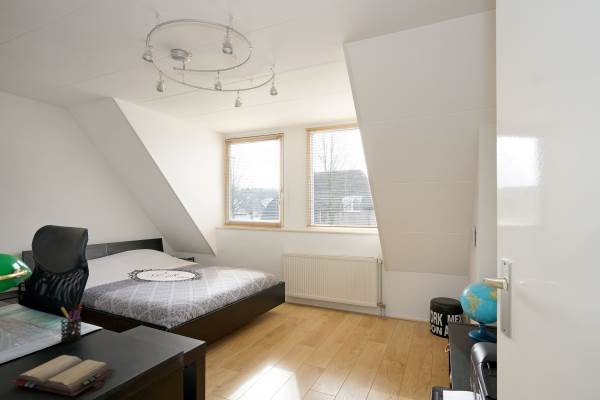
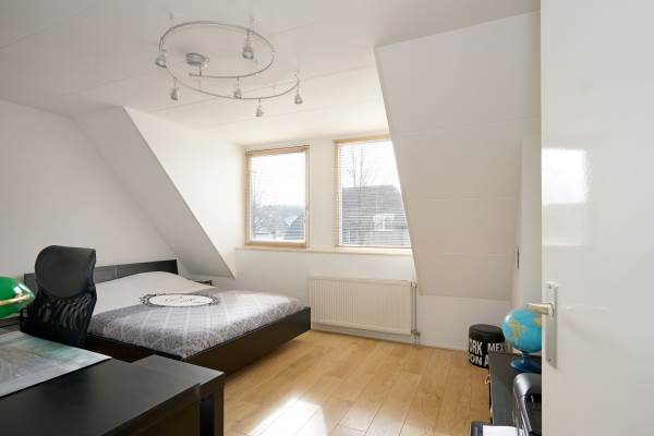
- hardback book [12,354,116,398]
- pen holder [60,303,83,343]
